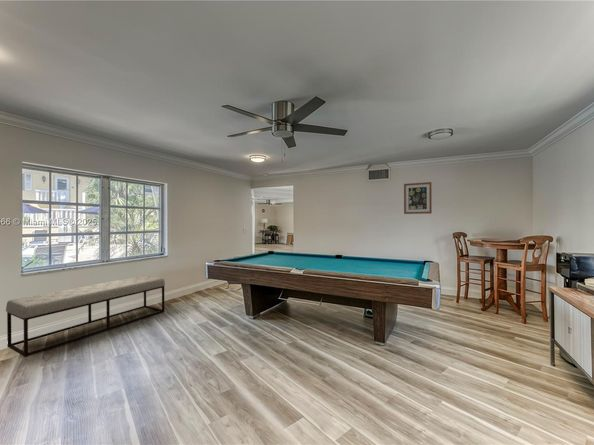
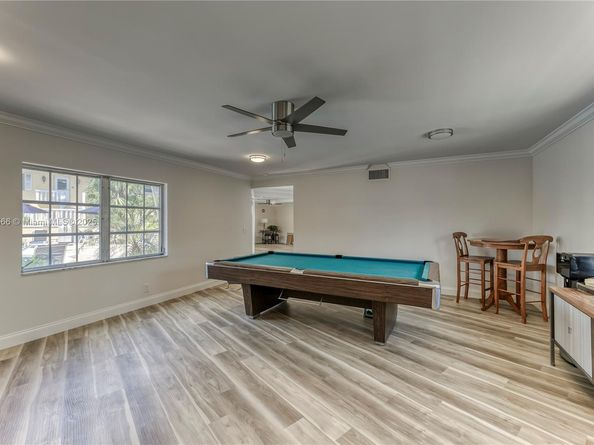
- wall art [403,181,433,215]
- bench [5,275,166,358]
